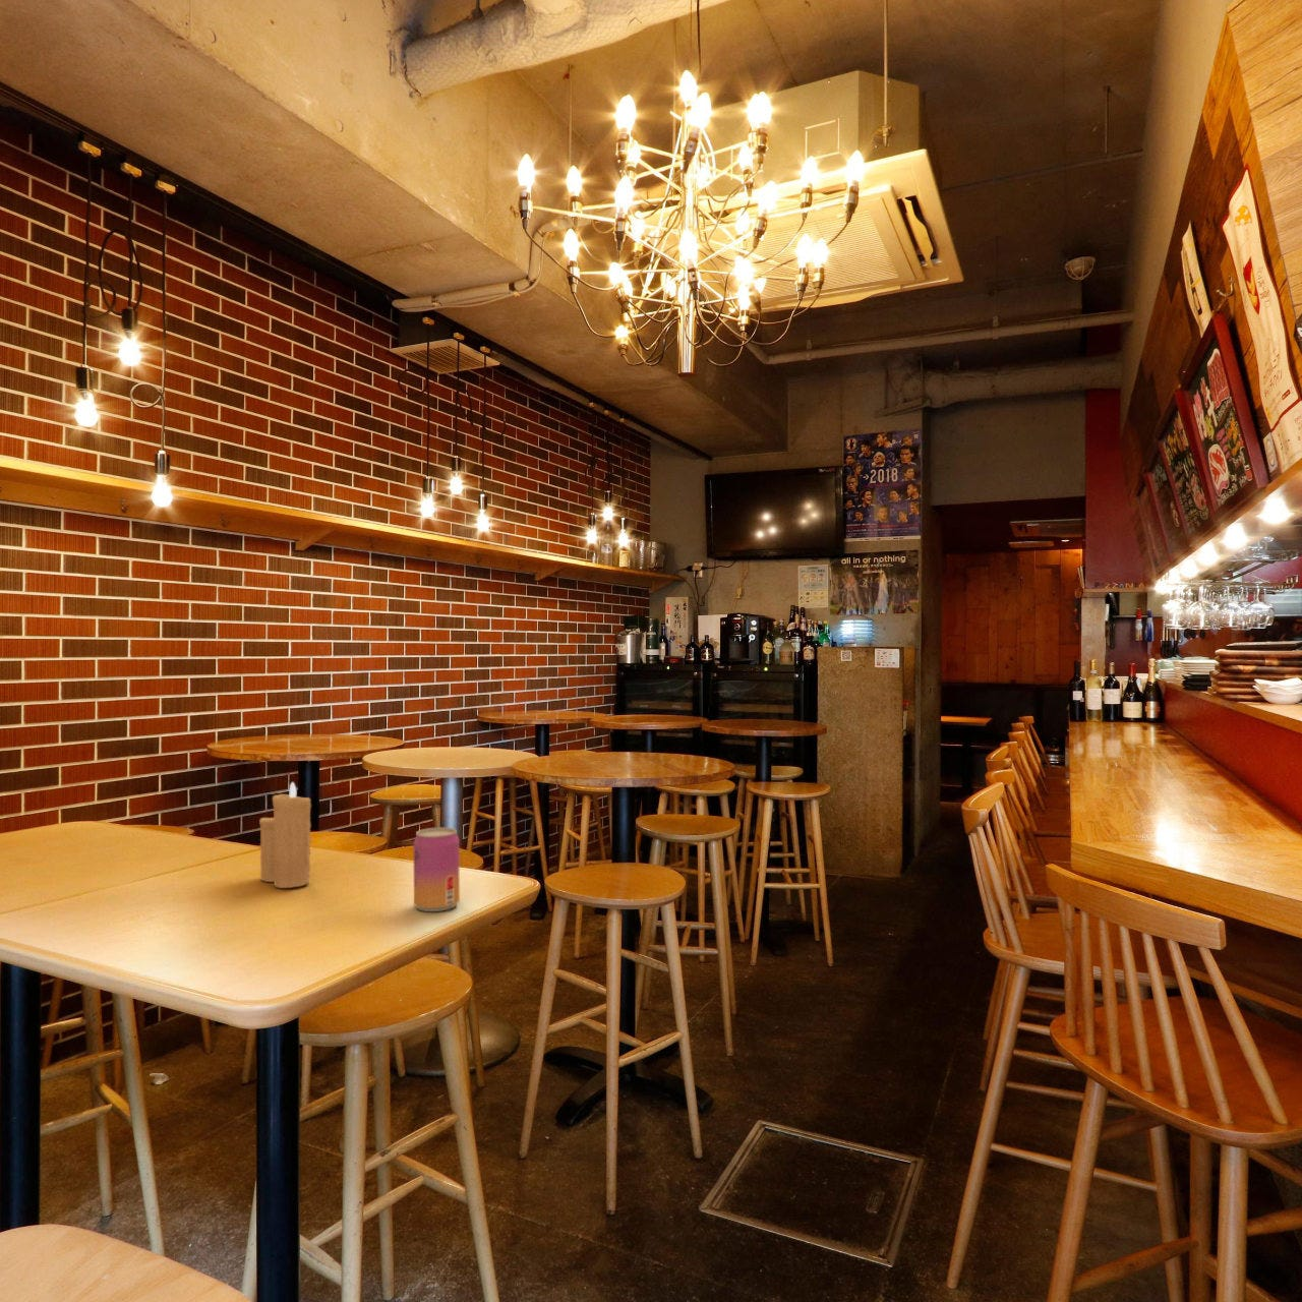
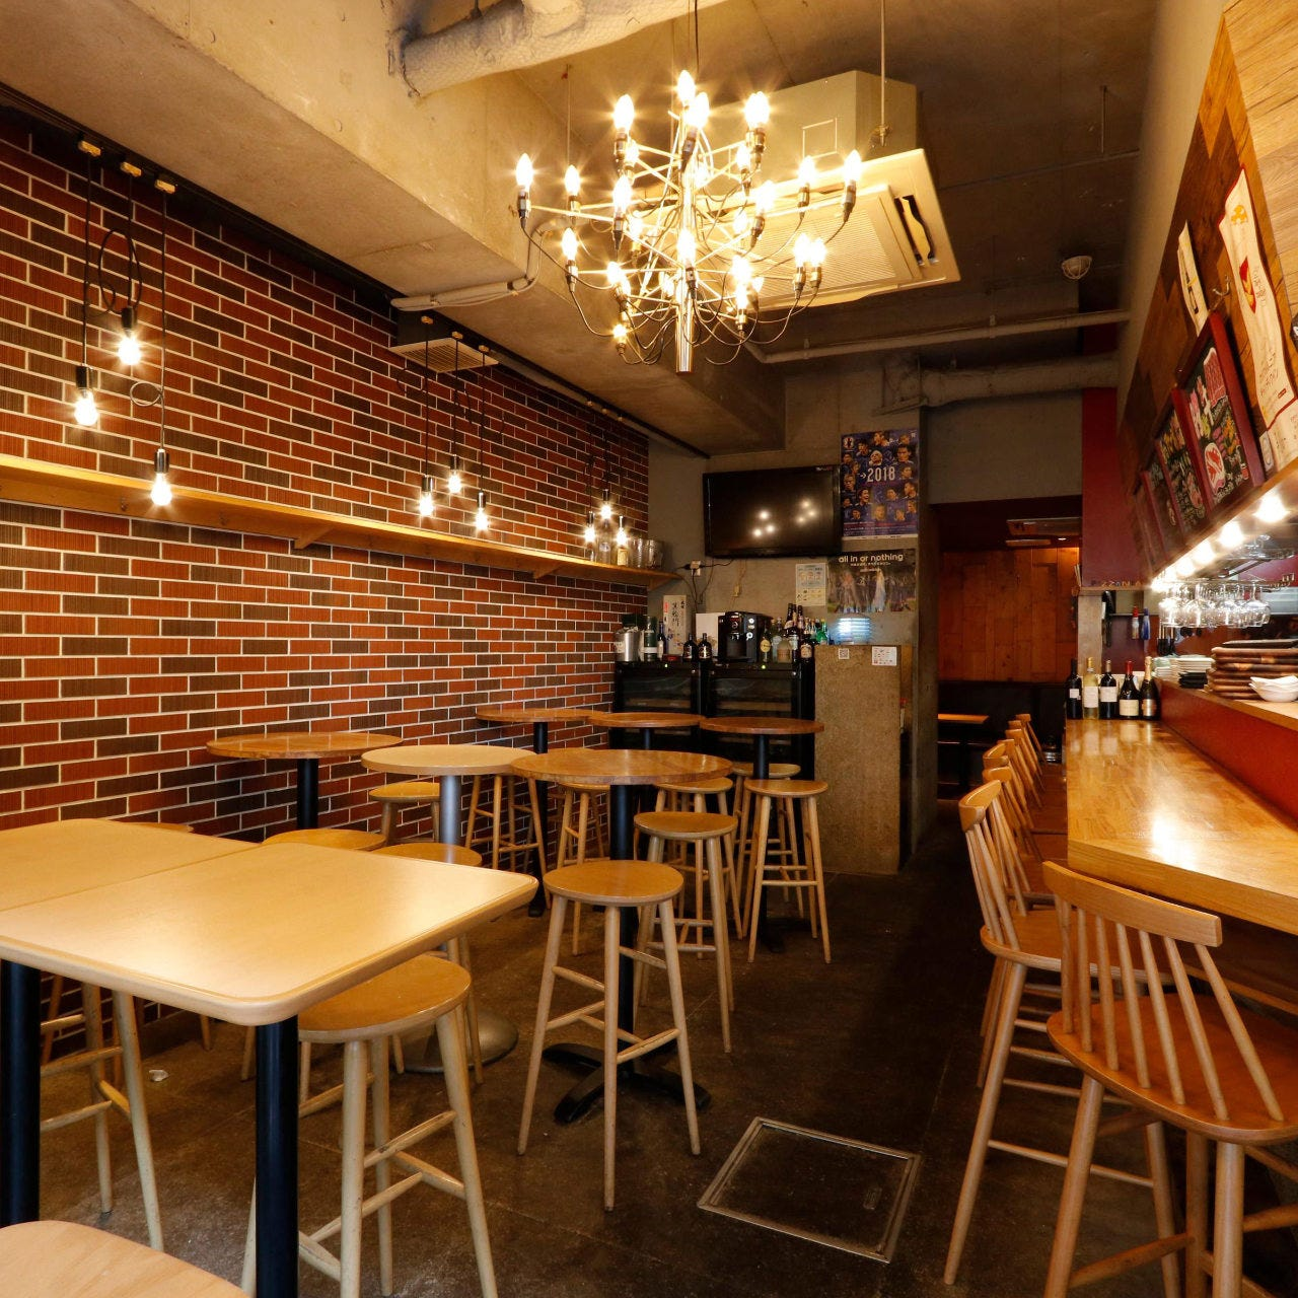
- beer can [413,827,460,912]
- candle [259,781,312,889]
